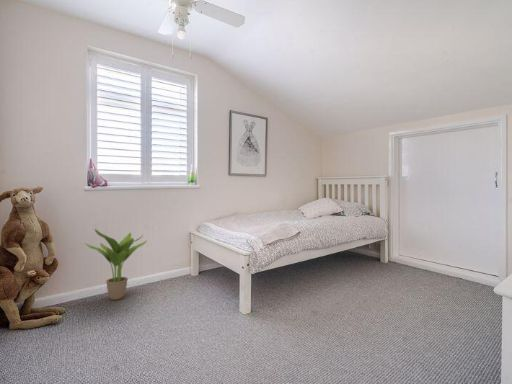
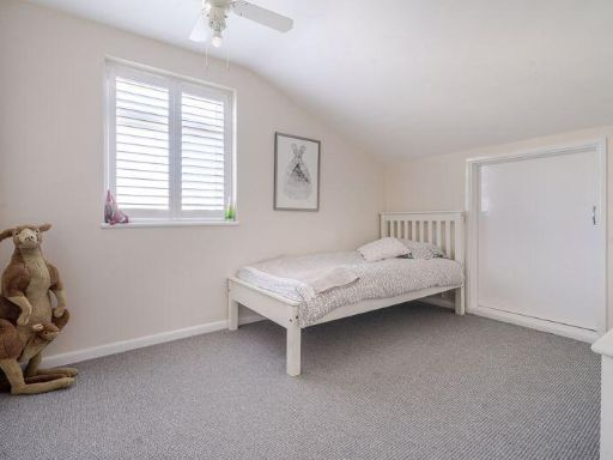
- potted plant [84,228,148,301]
